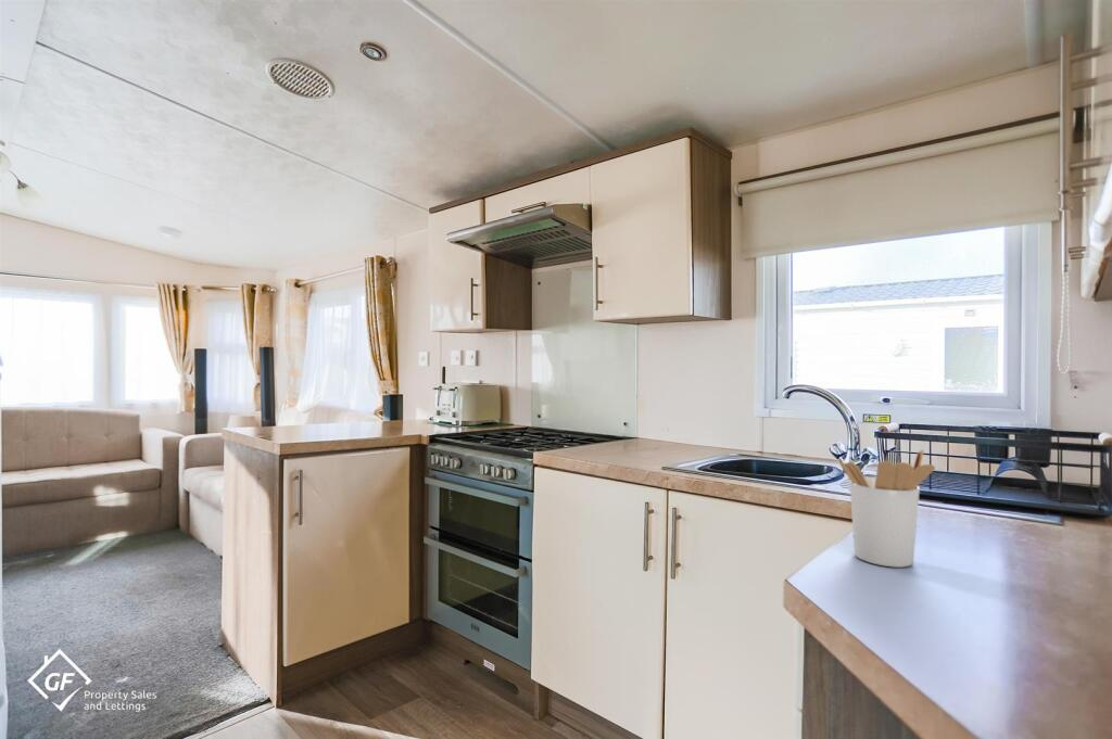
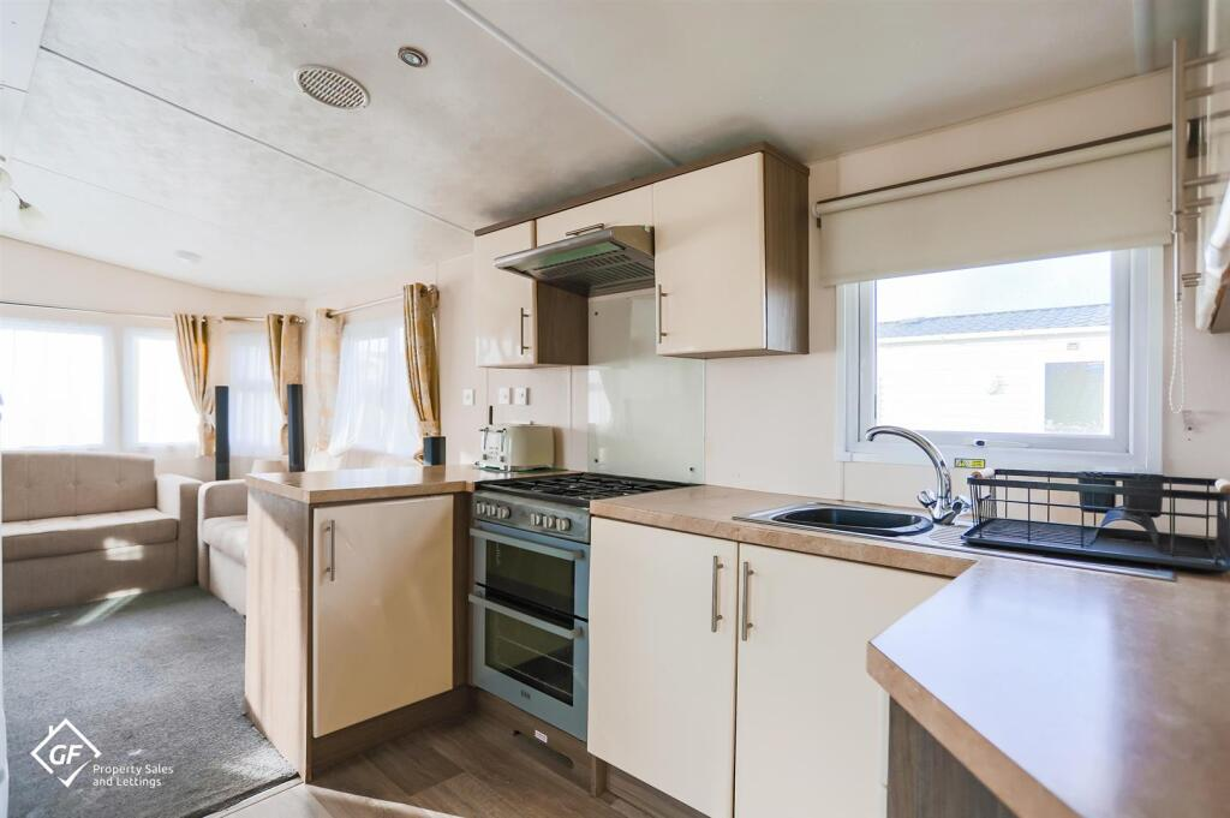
- utensil holder [838,448,936,569]
